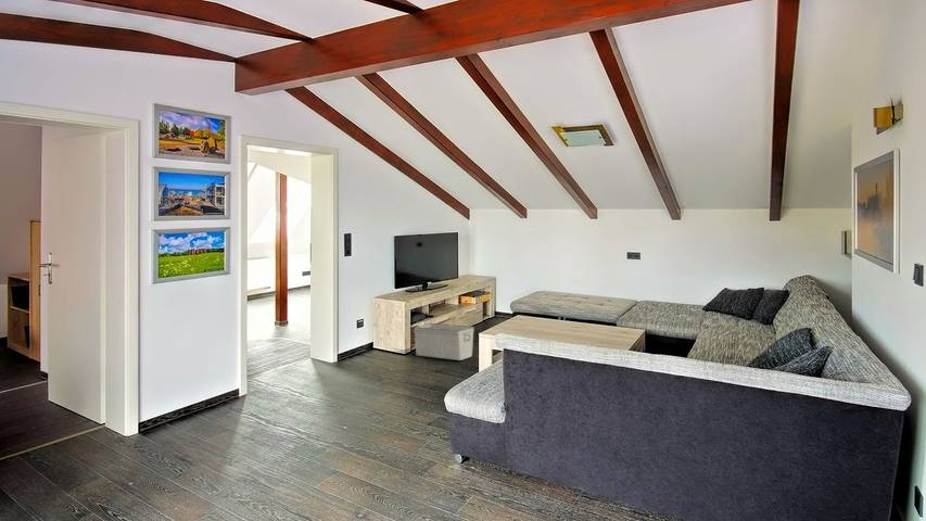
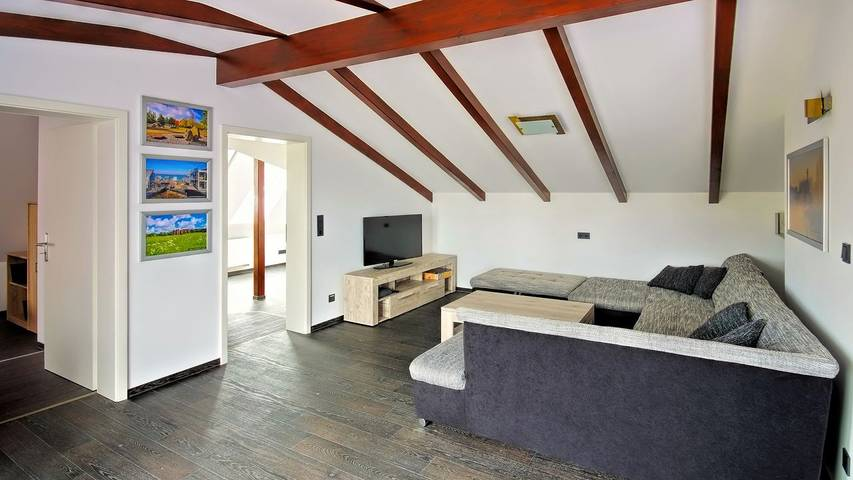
- storage bin [413,322,475,361]
